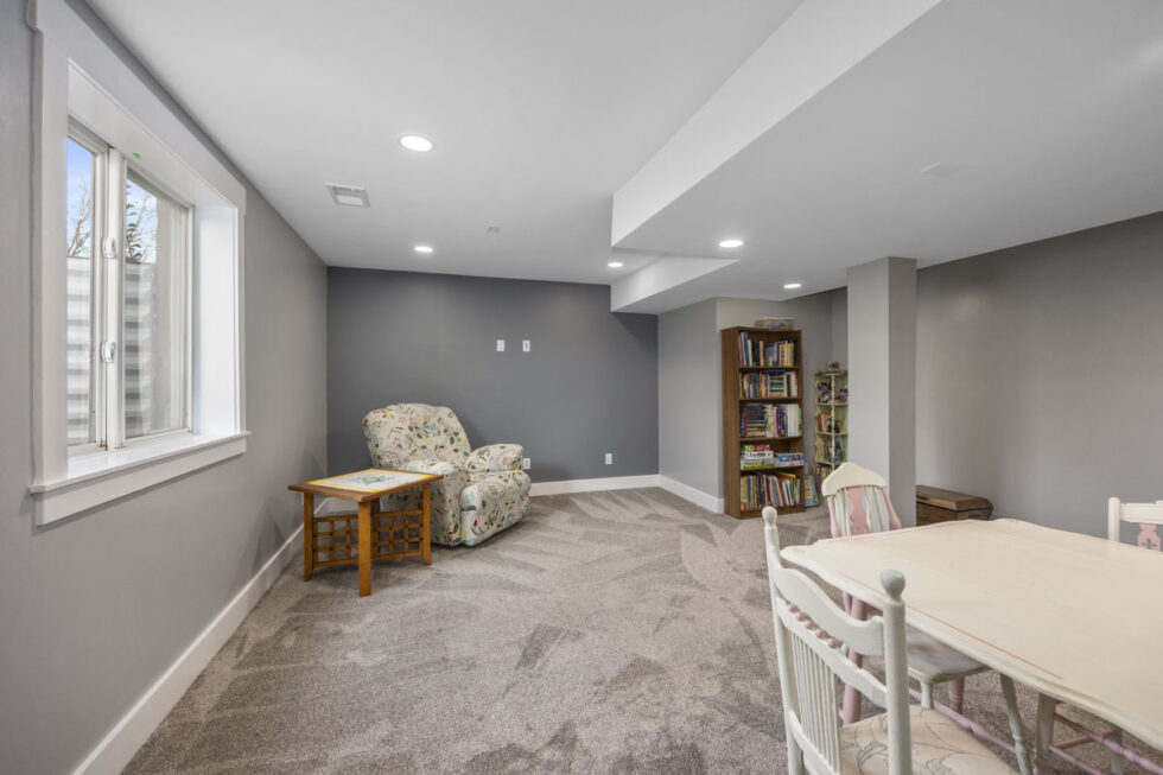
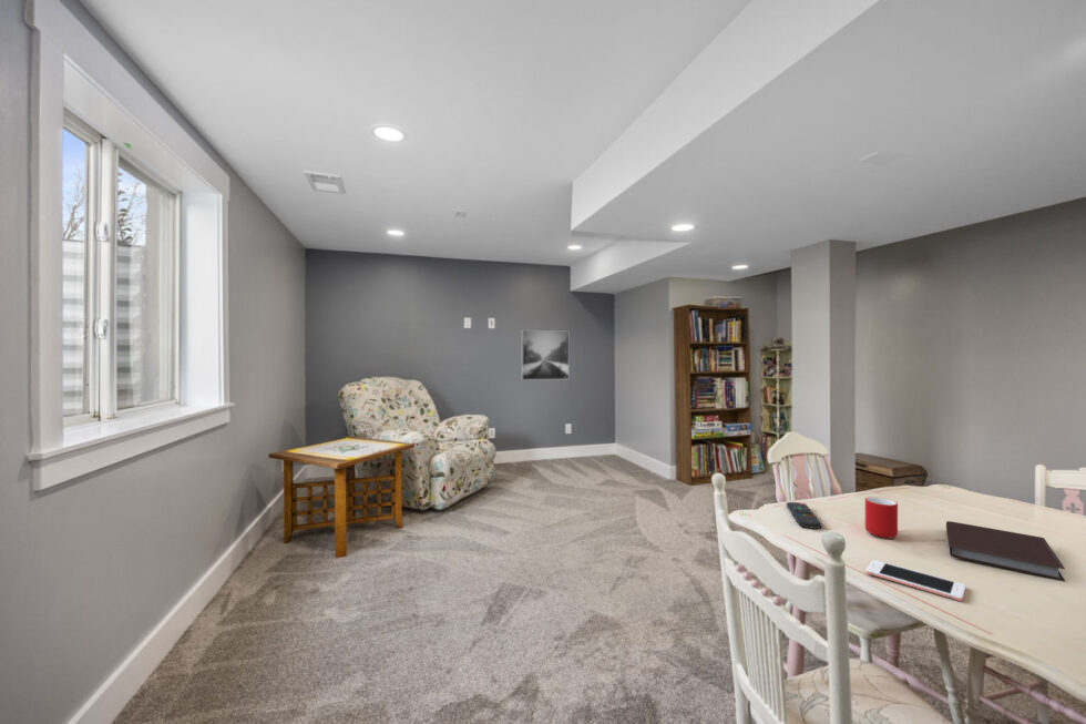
+ cup [864,496,899,539]
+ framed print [521,329,570,381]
+ notebook [945,520,1066,582]
+ cell phone [864,559,966,602]
+ remote control [786,501,823,530]
